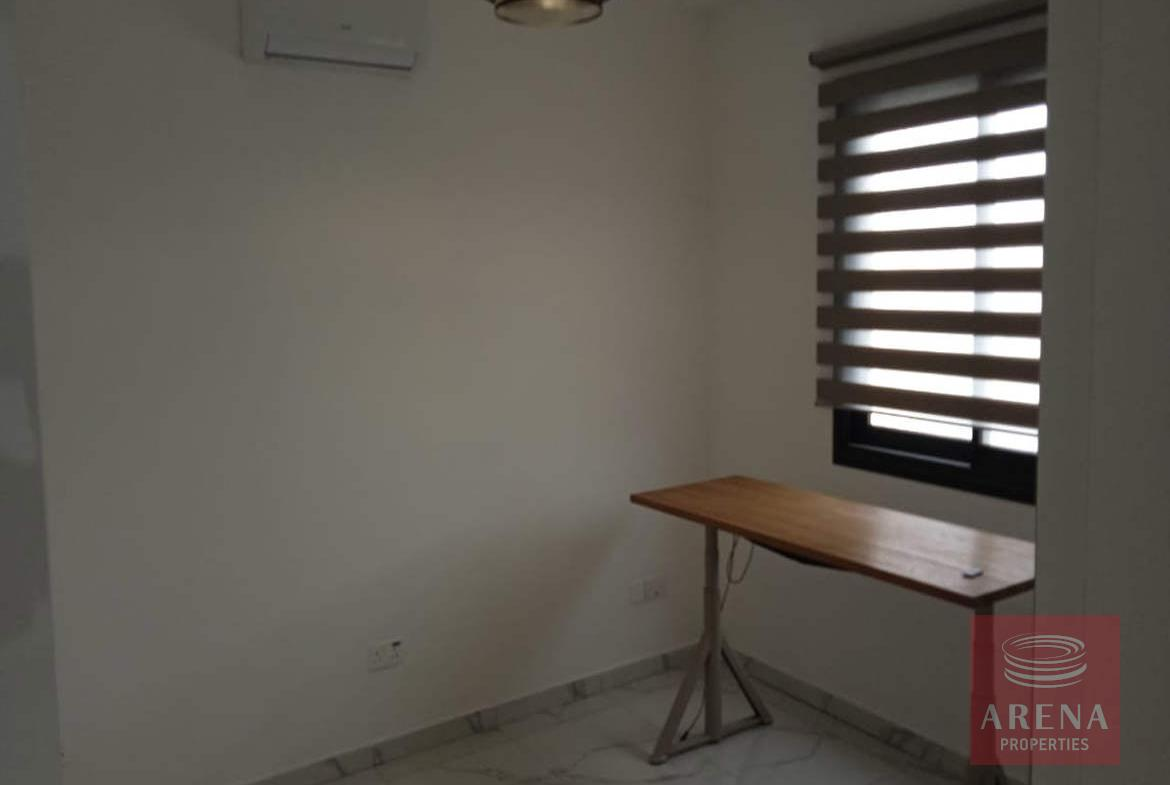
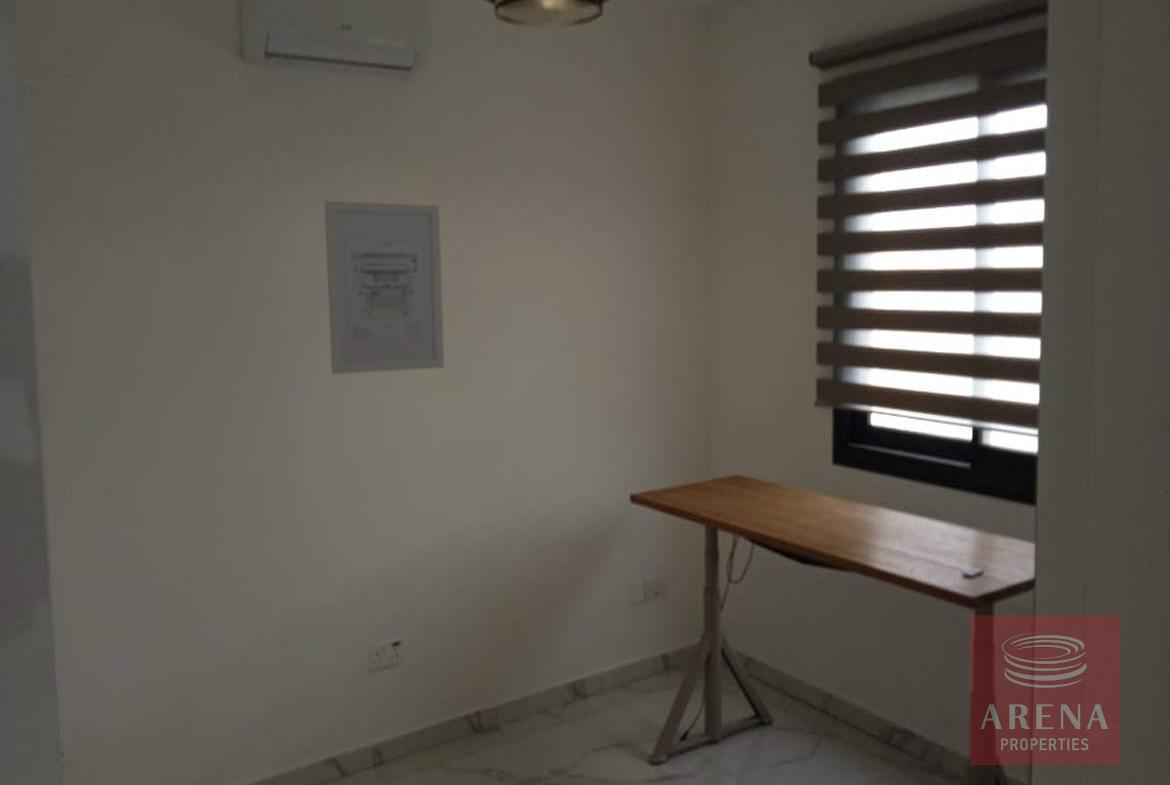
+ wall art [324,200,445,375]
